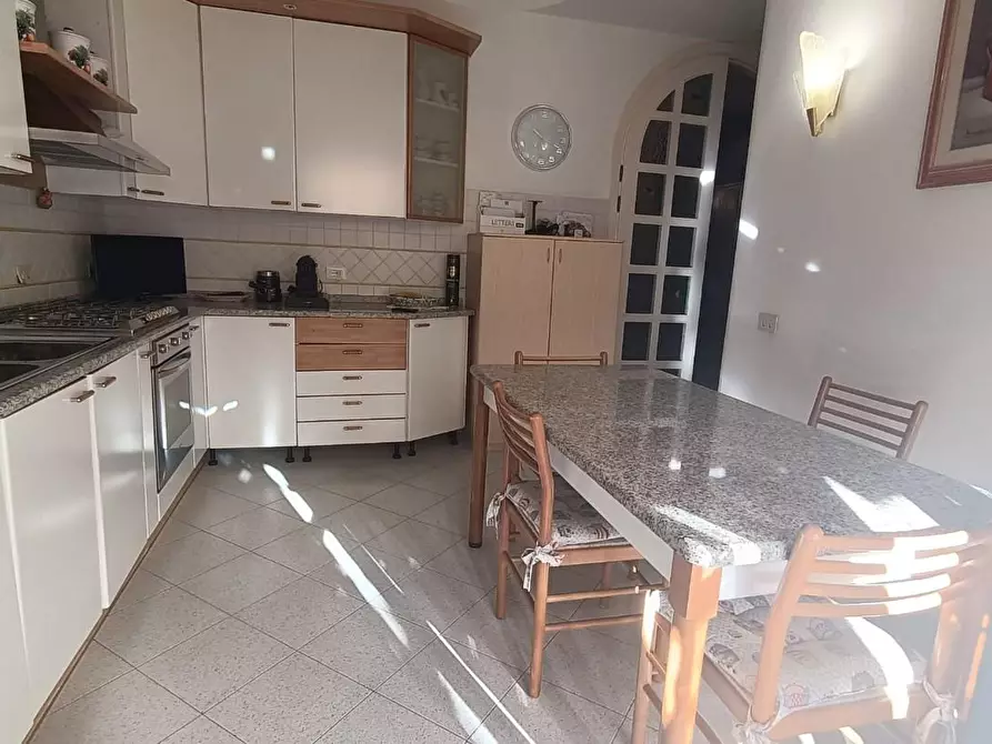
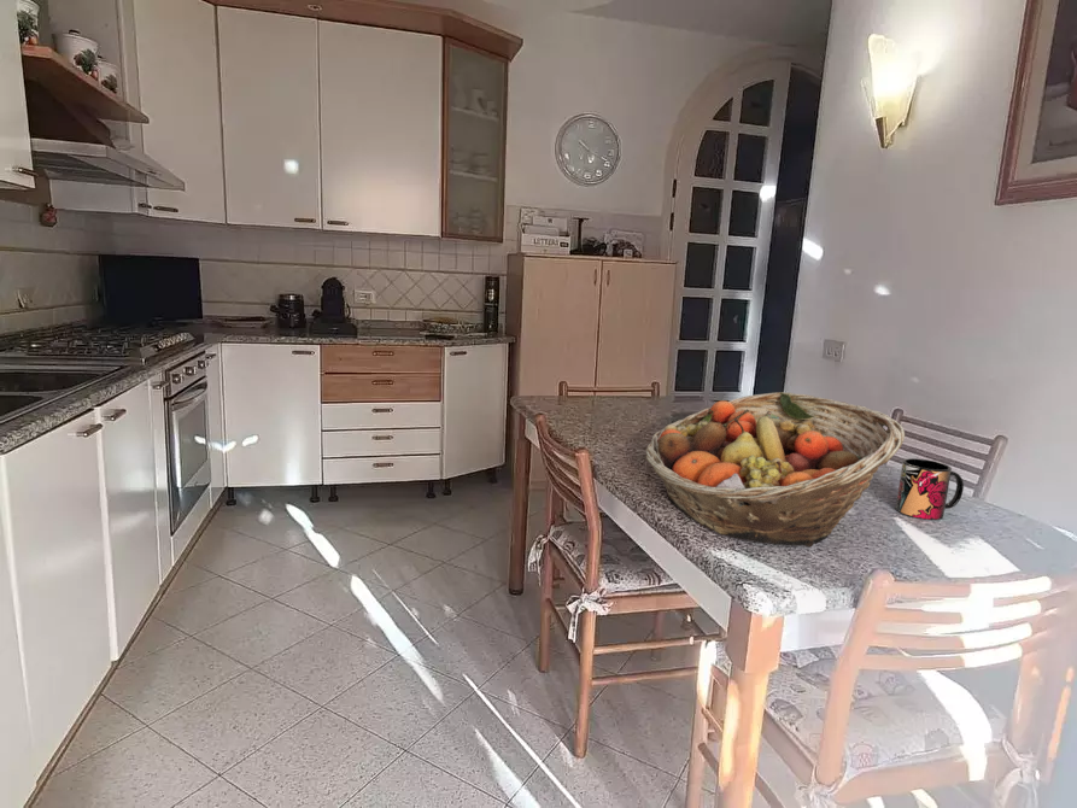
+ mug [895,457,965,521]
+ fruit basket [644,391,906,549]
